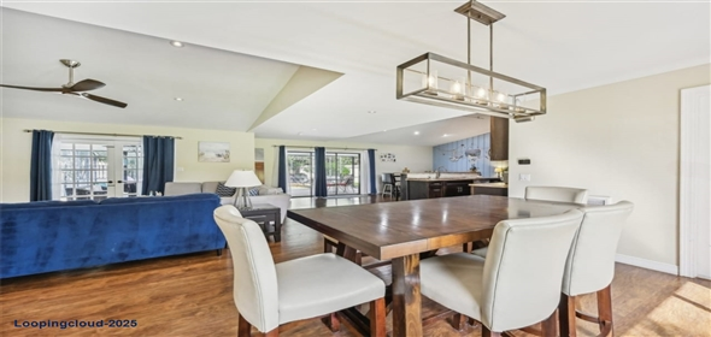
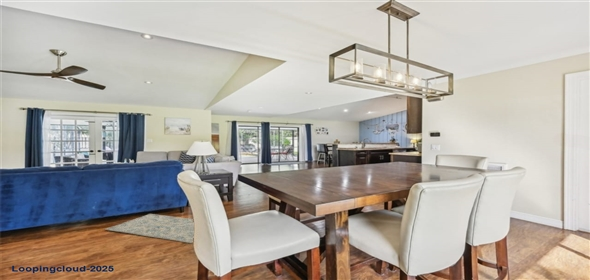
+ rug [104,213,195,244]
